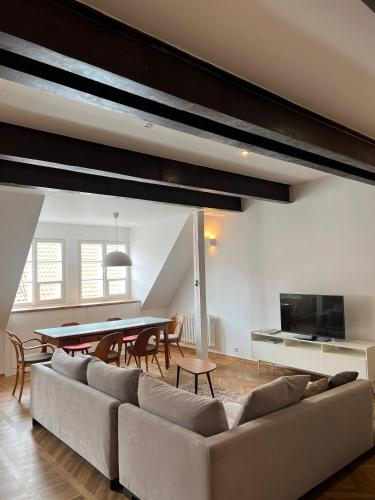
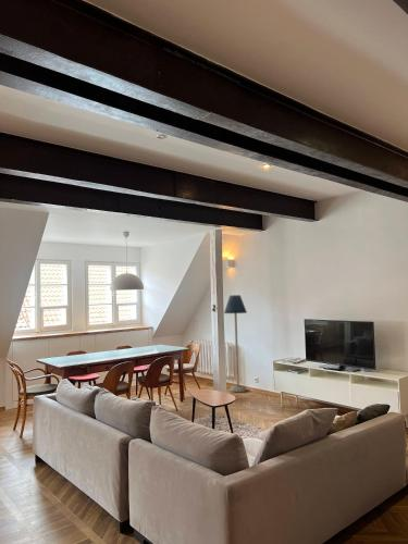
+ floor lamp [223,294,248,393]
